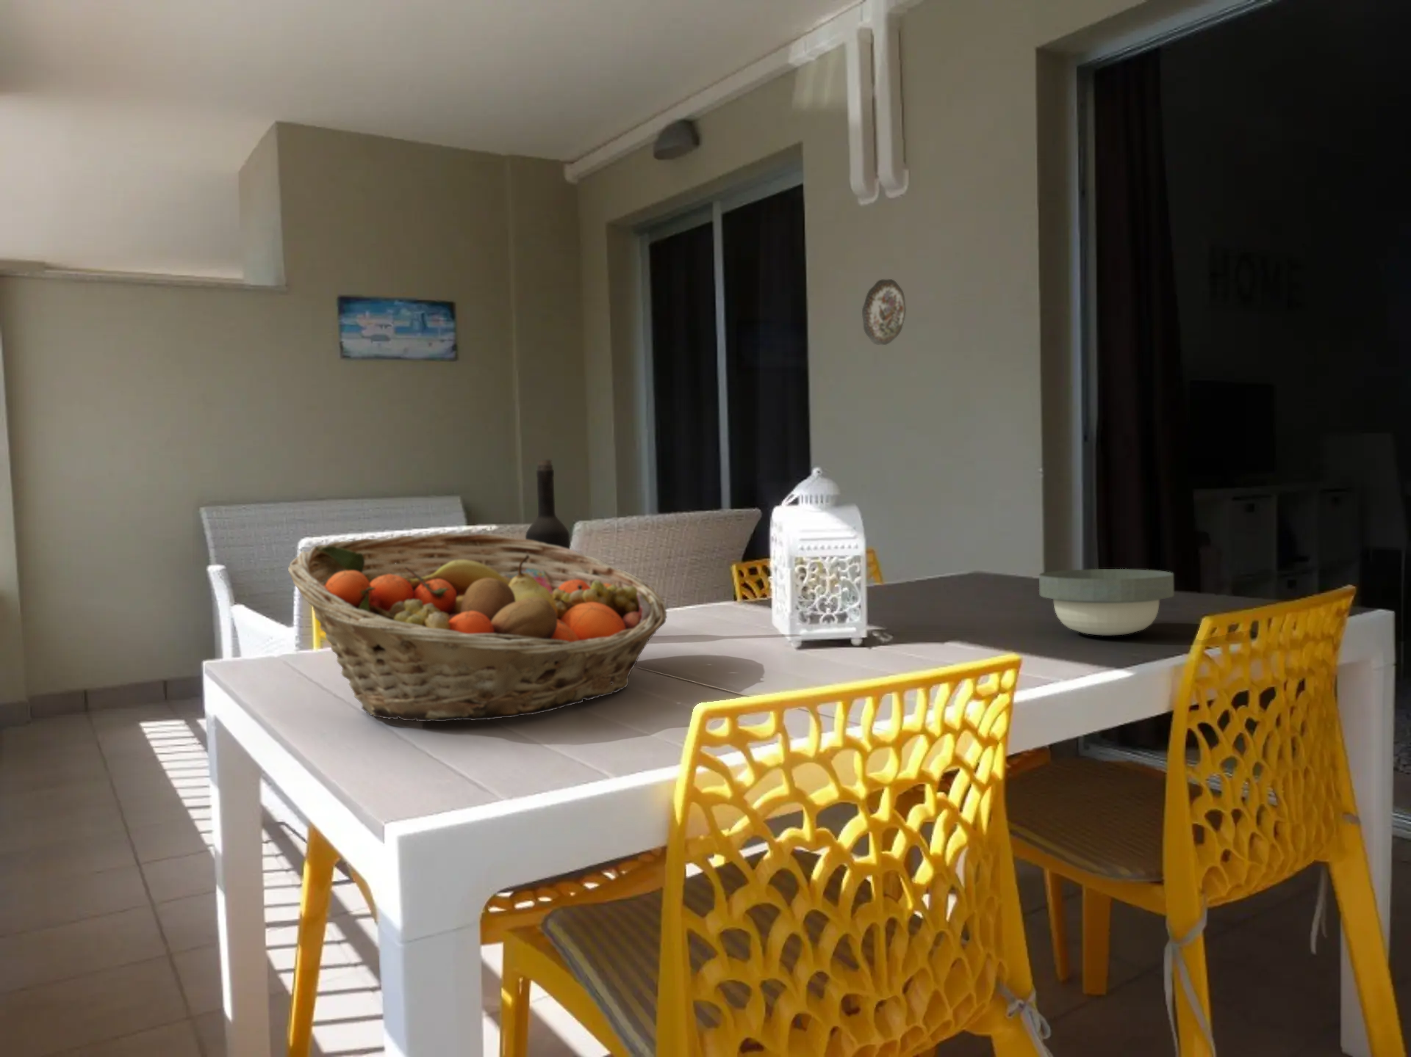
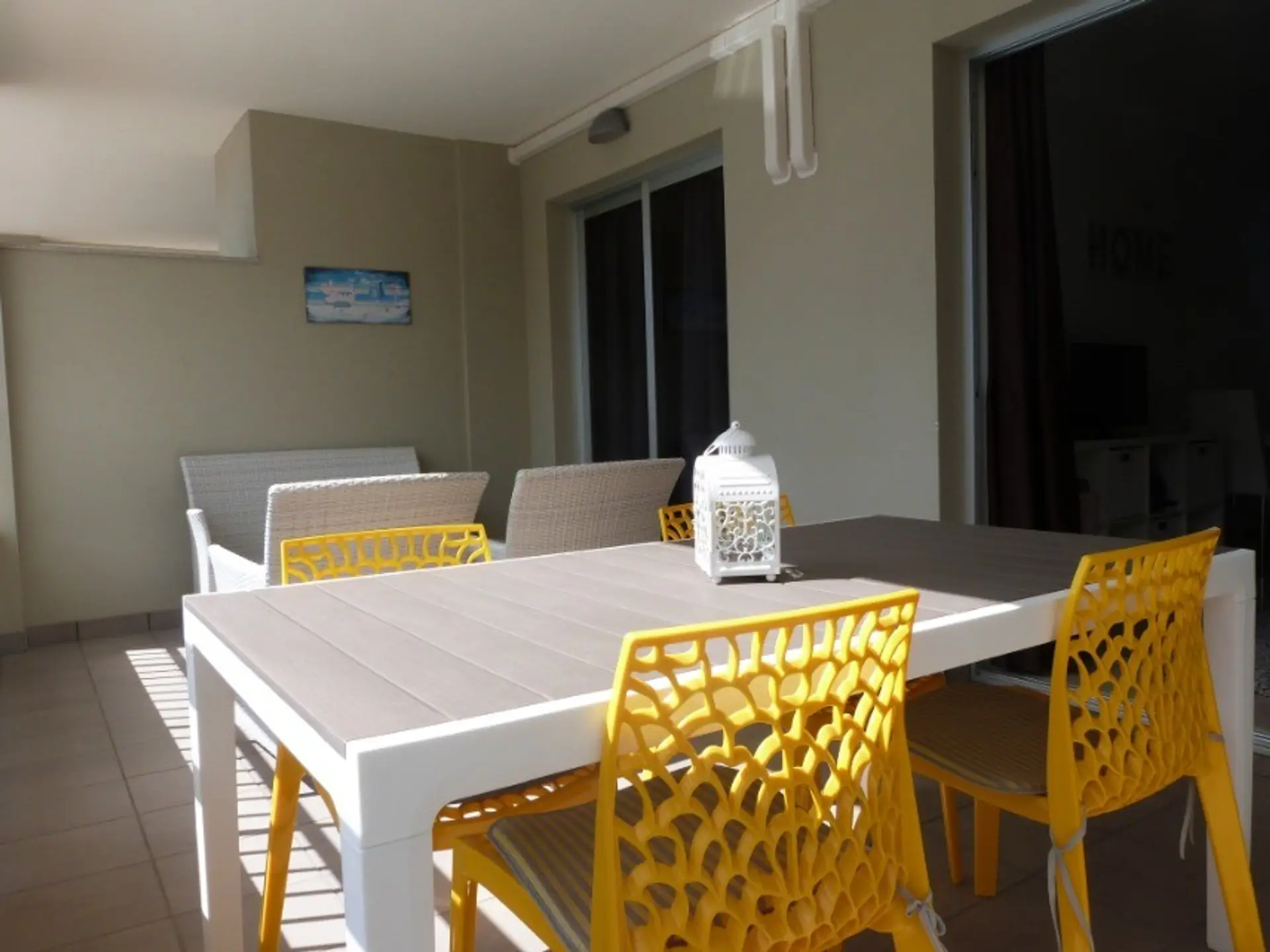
- wine bottle [524,460,571,550]
- decorative plate [861,279,907,345]
- fruit basket [288,533,668,723]
- bowl [1039,568,1174,636]
